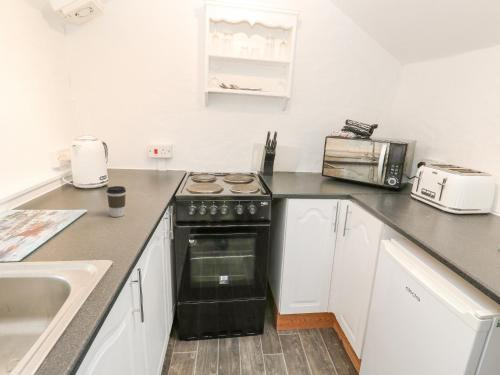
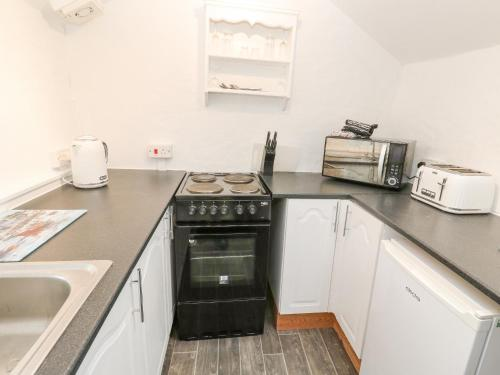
- coffee cup [106,185,127,218]
